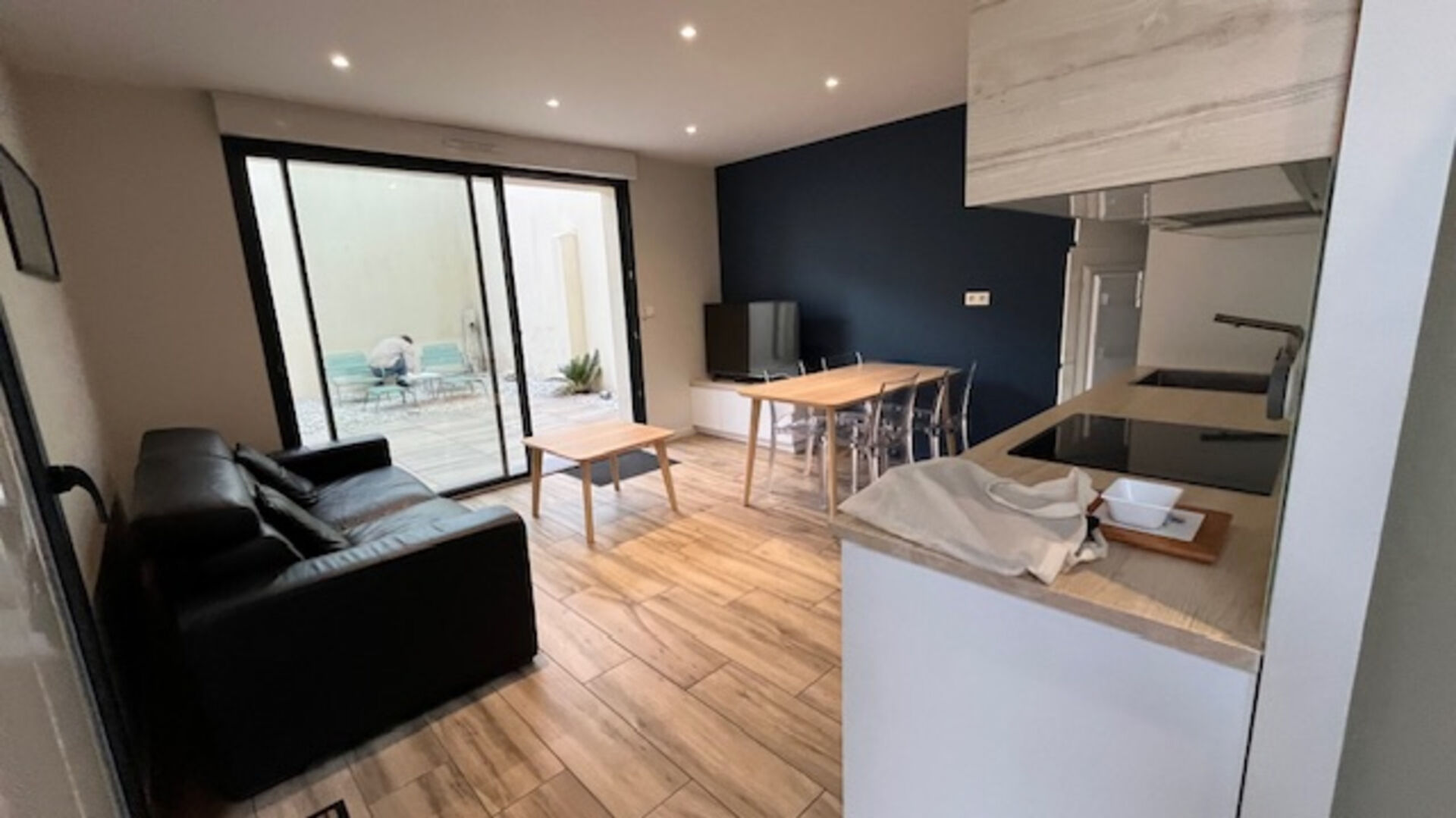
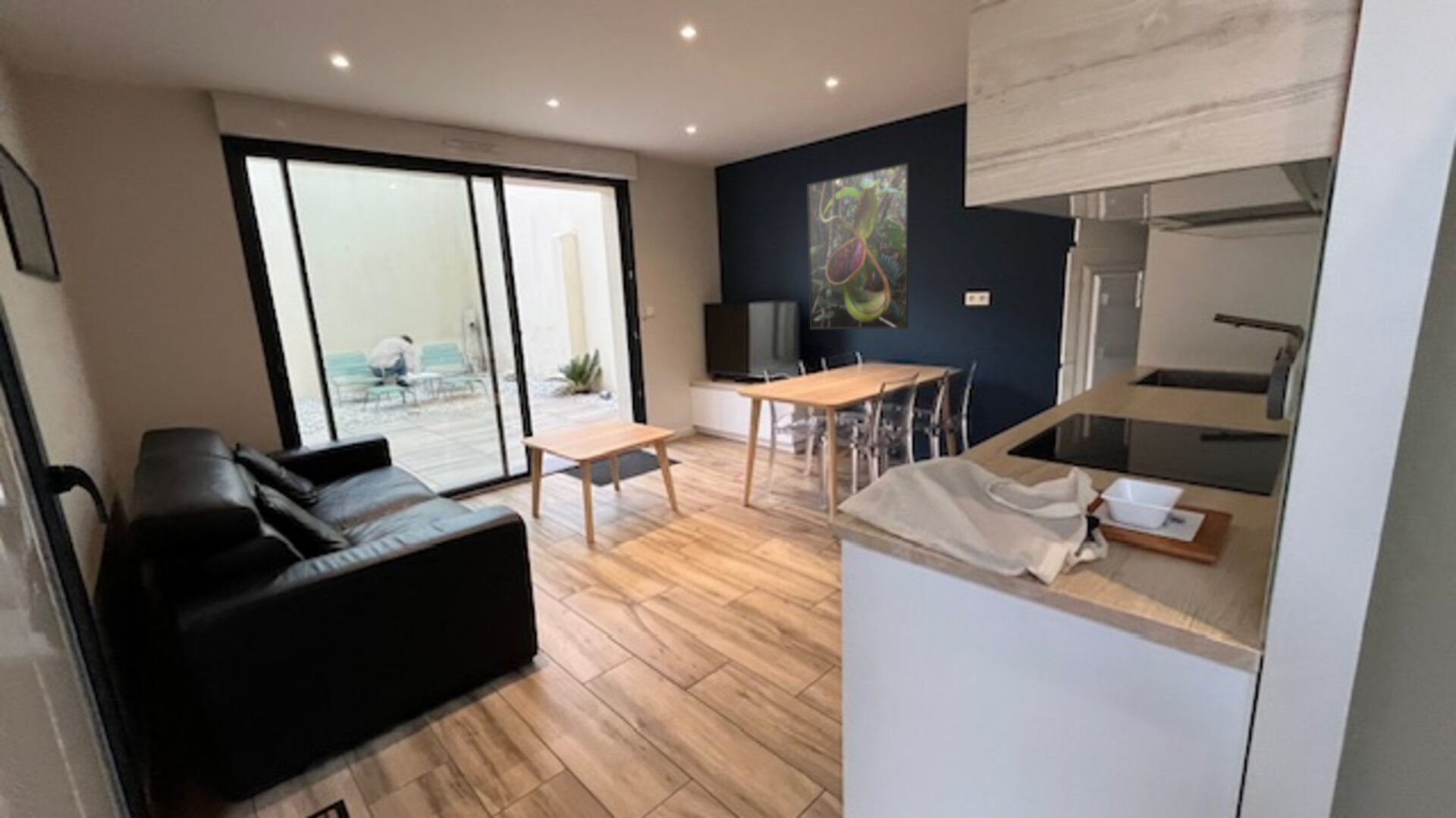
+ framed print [806,161,910,331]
